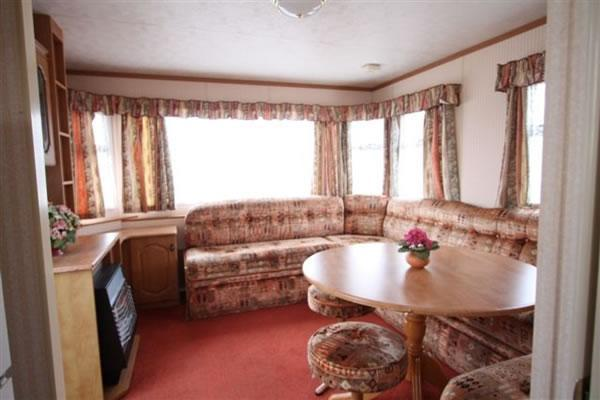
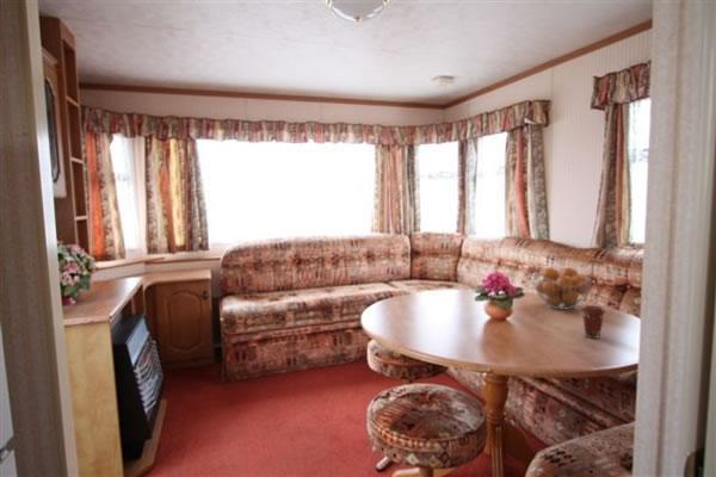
+ fruit basket [531,266,593,310]
+ coffee cup [580,304,606,340]
